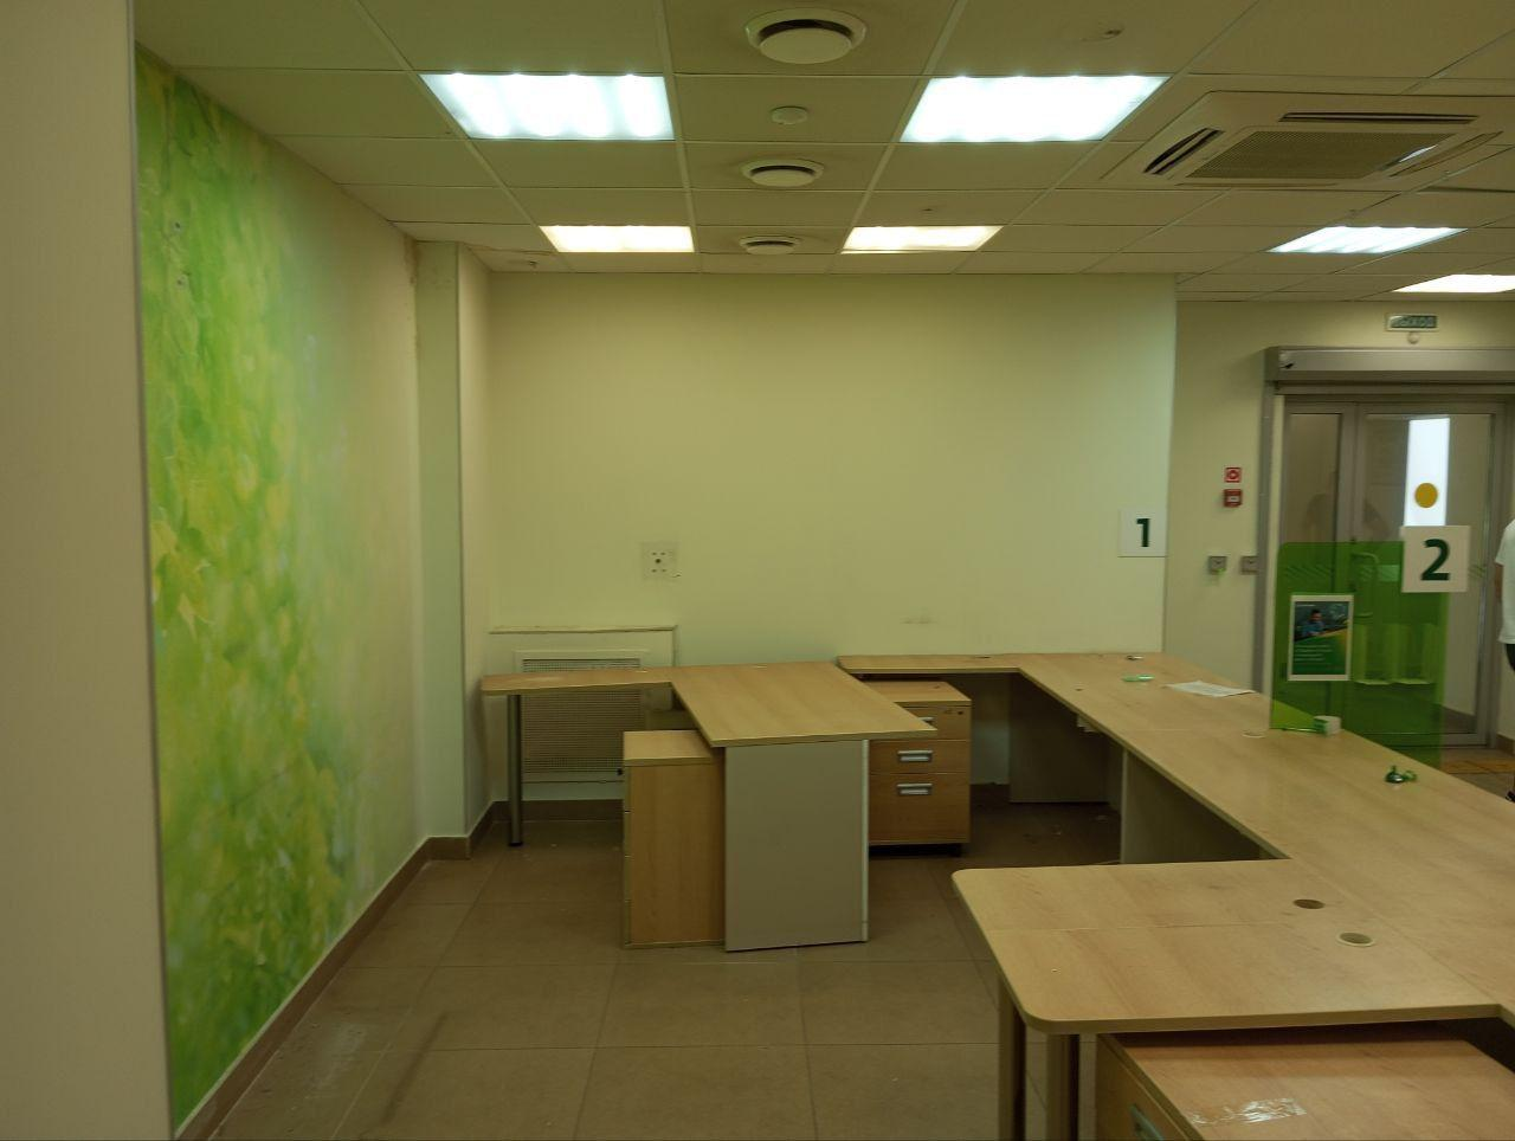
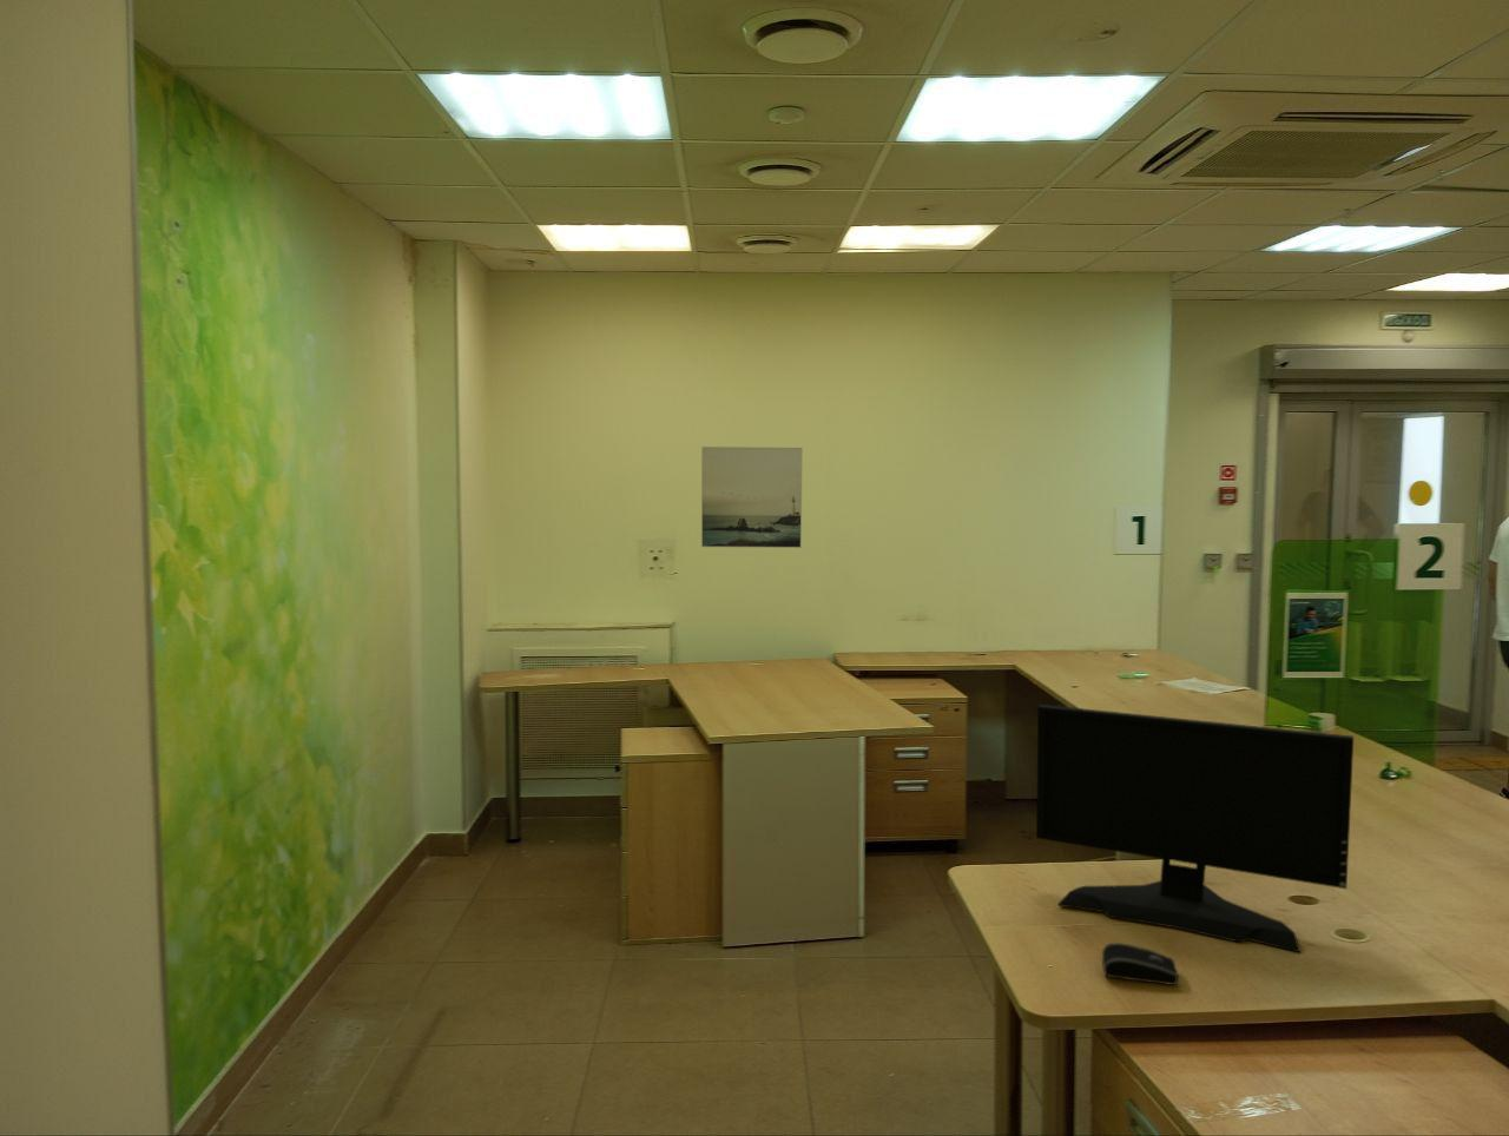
+ computer monitor [1035,704,1355,953]
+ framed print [701,445,802,549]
+ computer mouse [1101,941,1180,987]
